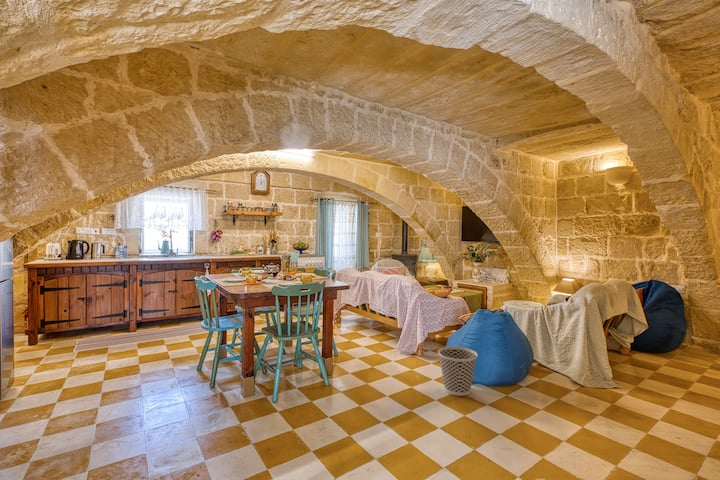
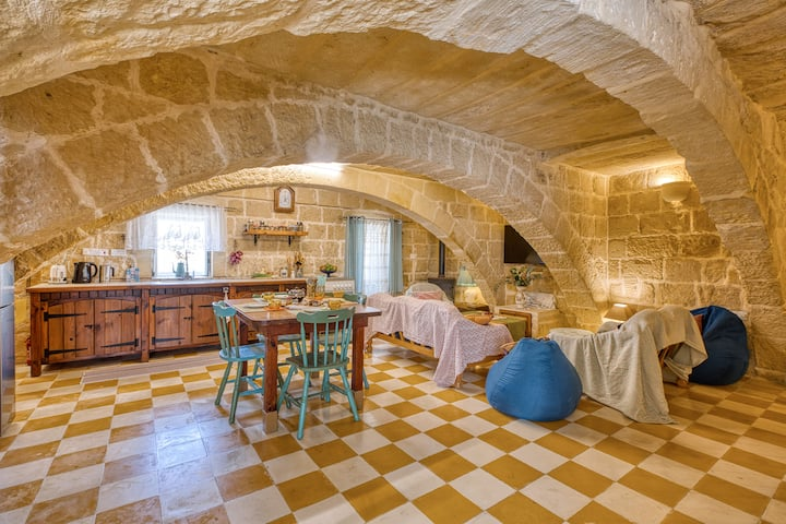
- wastebasket [437,346,479,397]
